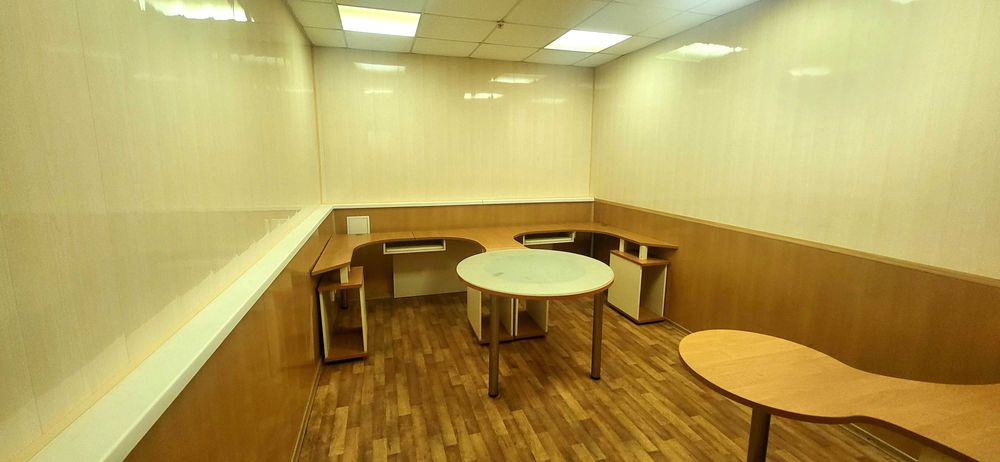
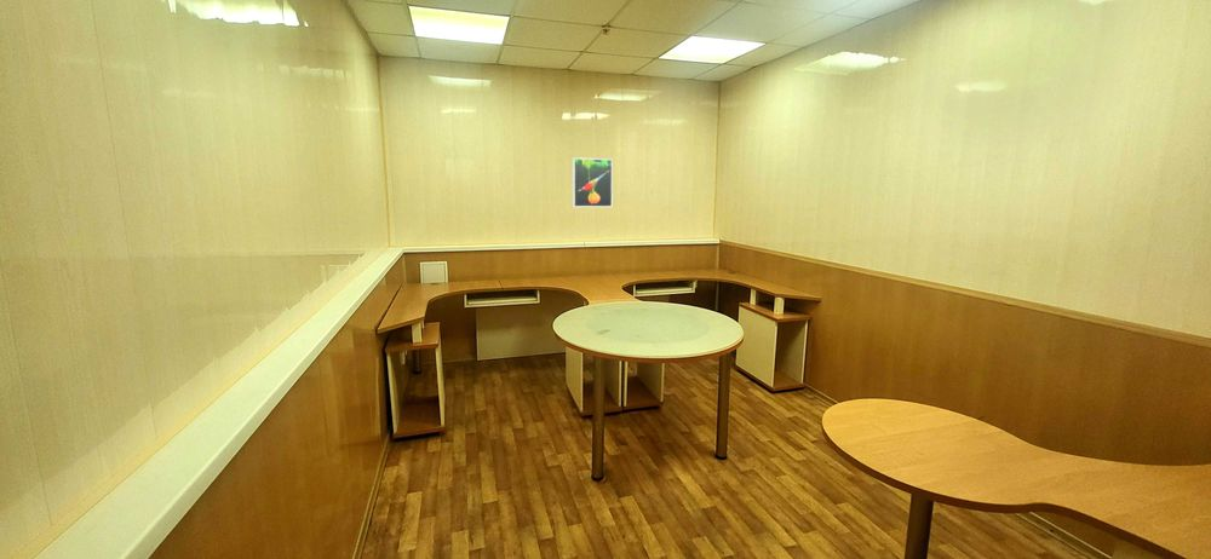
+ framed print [572,156,614,208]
